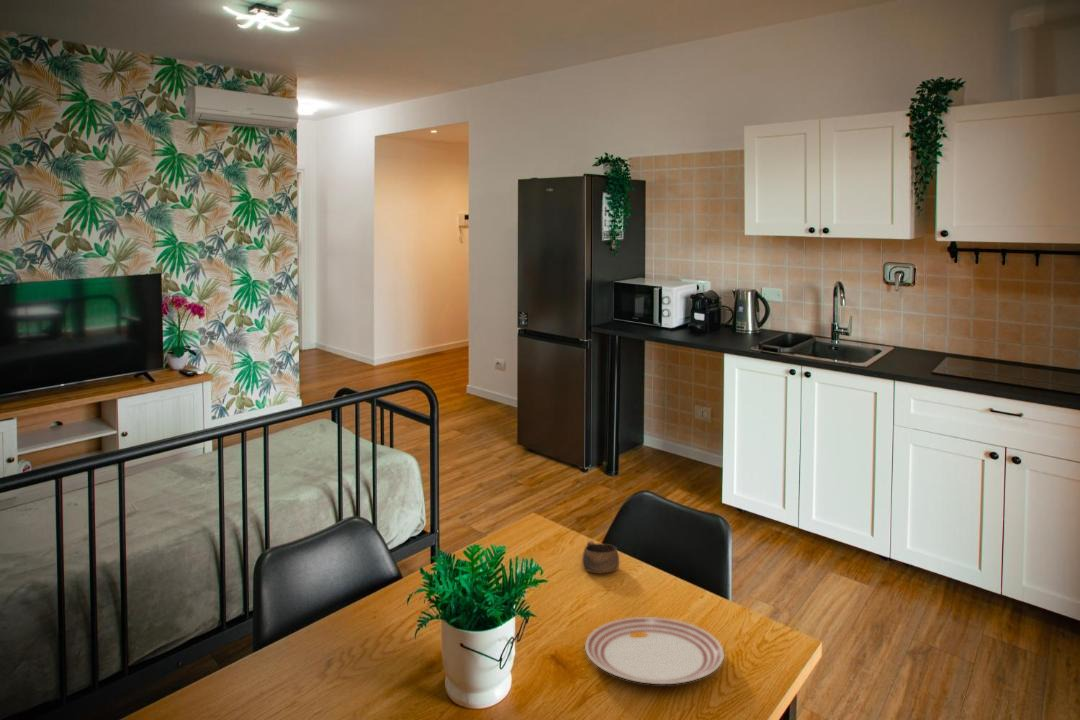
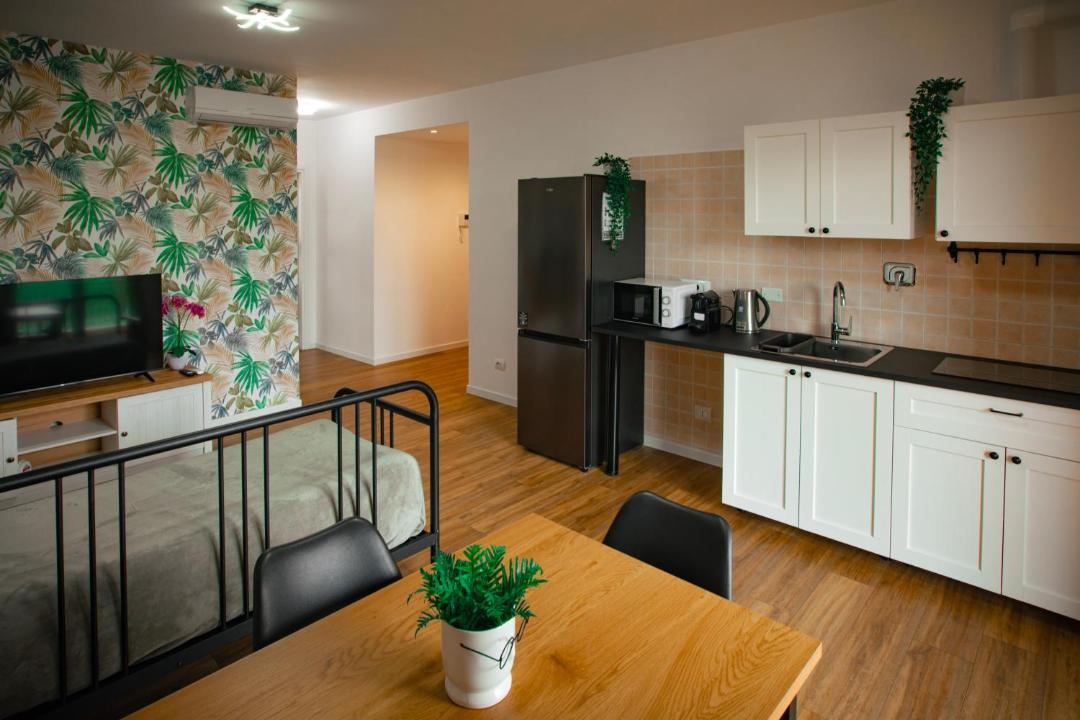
- dinner plate [584,616,725,685]
- cup [581,540,620,574]
